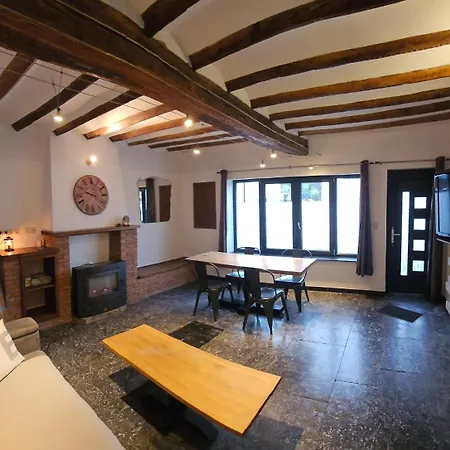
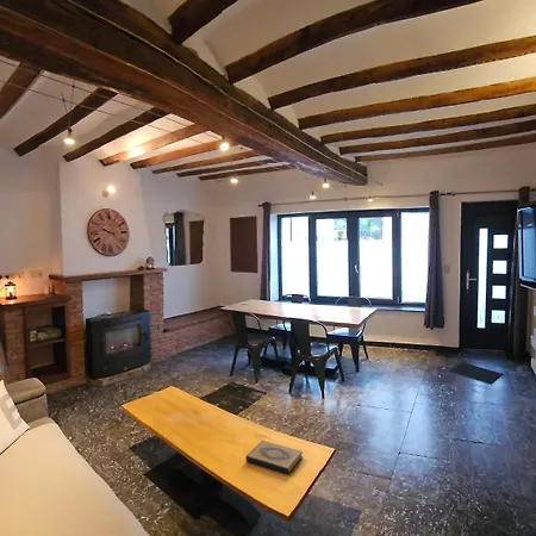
+ hardback book [245,440,304,475]
